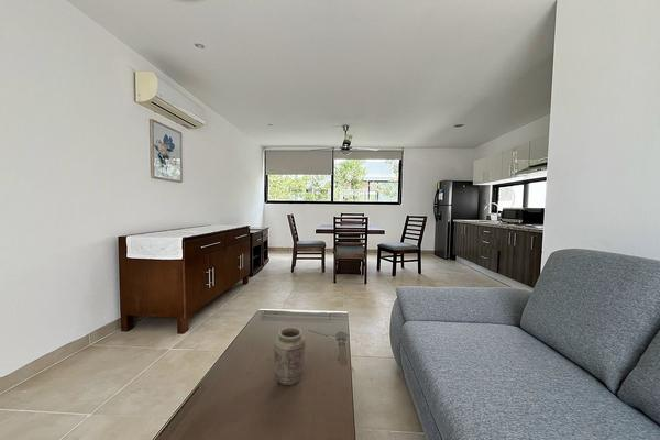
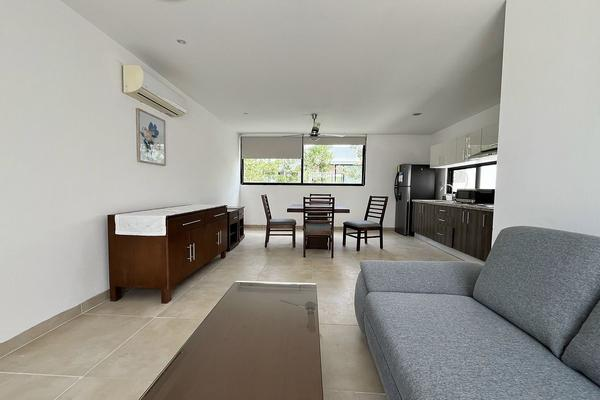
- vase [273,326,307,386]
